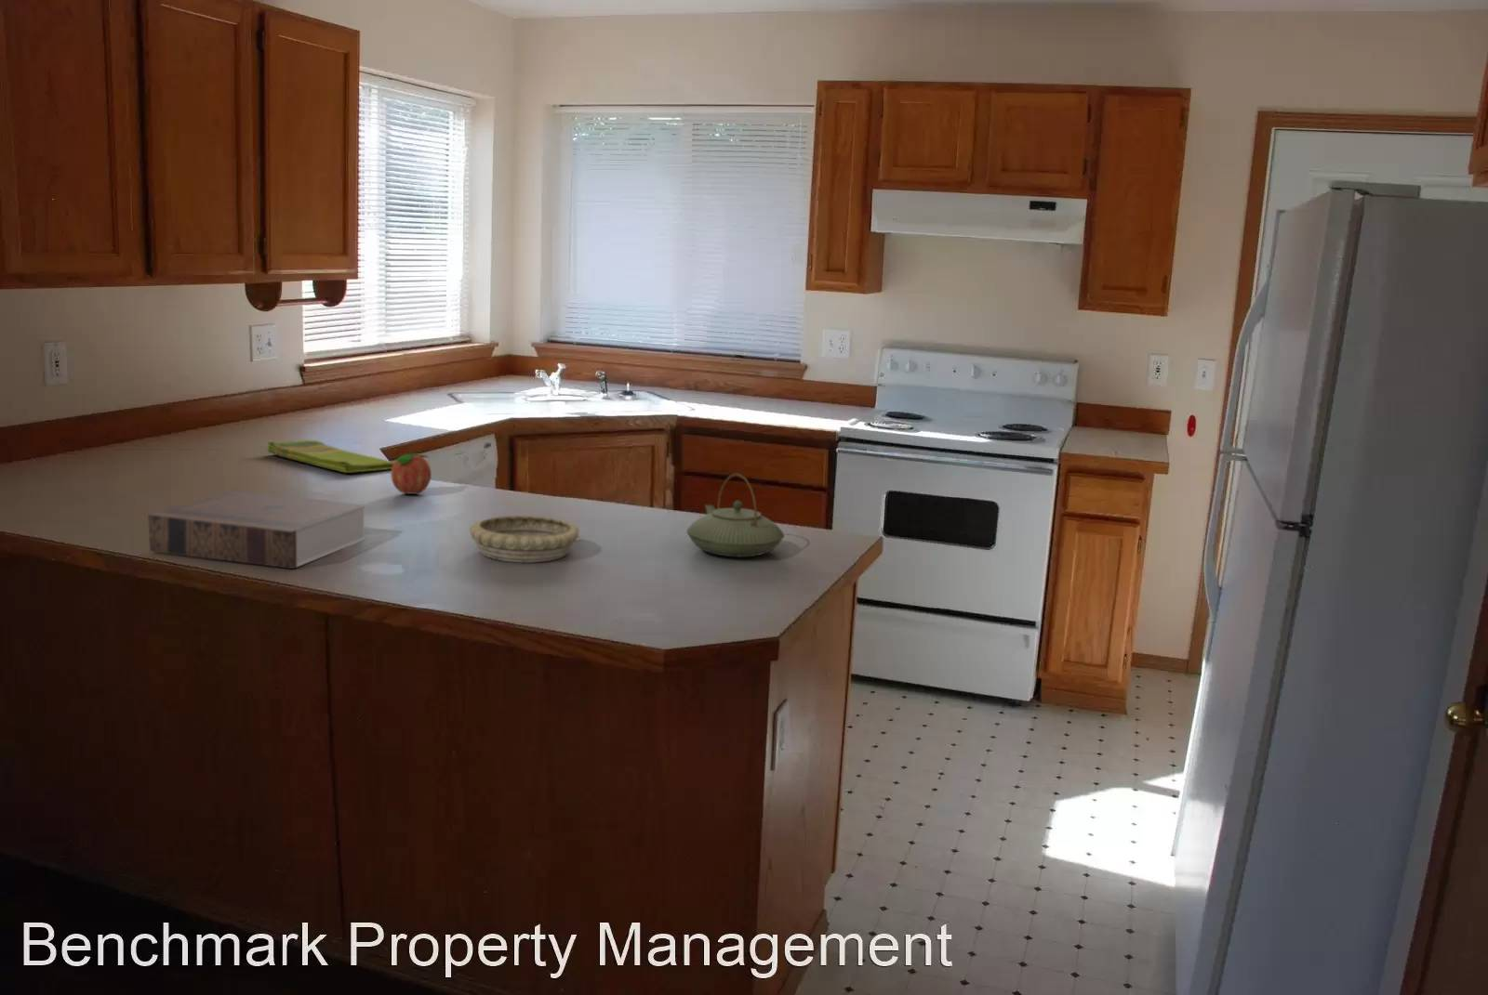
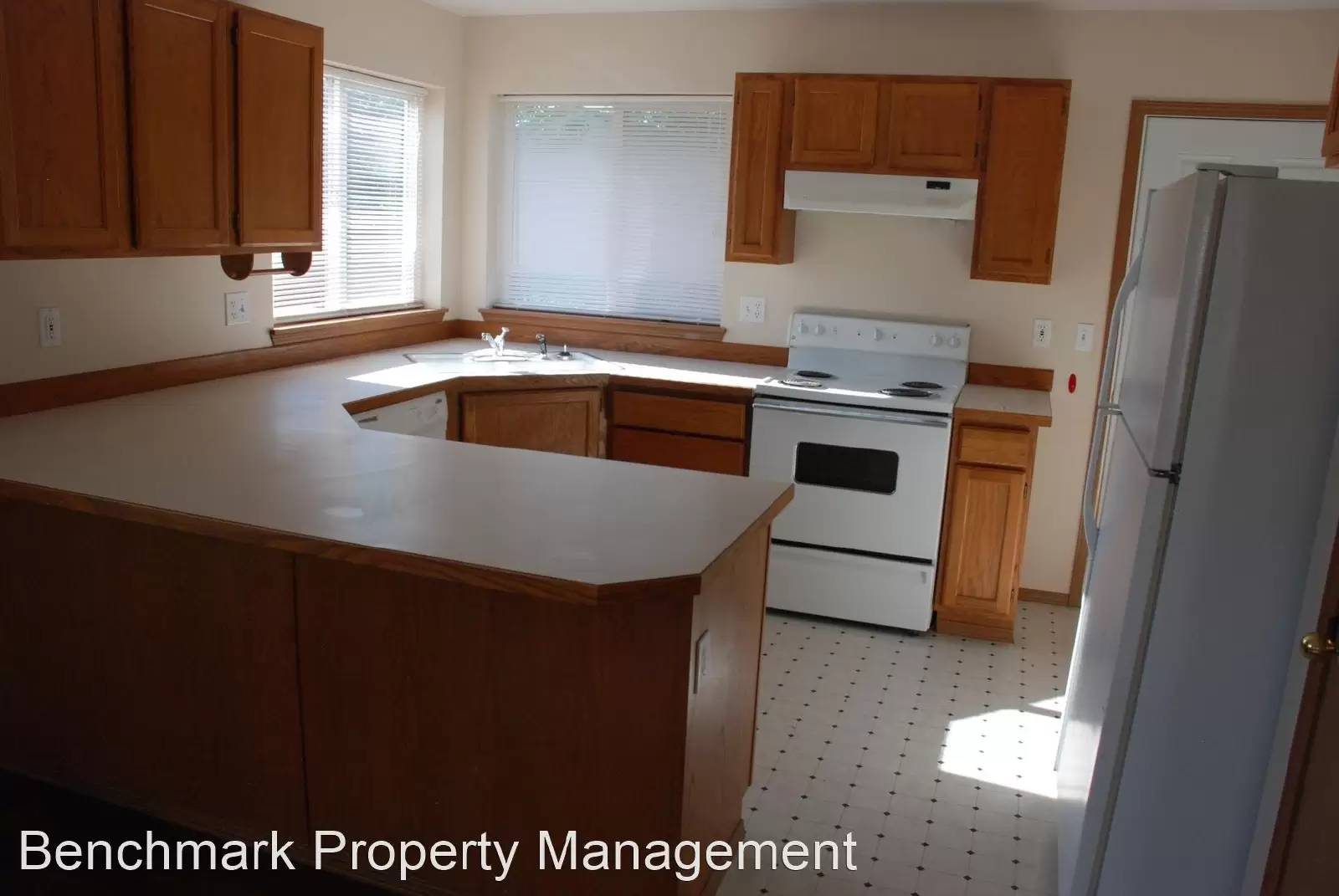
- fruit [390,448,432,495]
- book [147,490,368,570]
- decorative bowl [469,514,579,563]
- dish towel [266,440,395,474]
- teapot [686,473,785,557]
